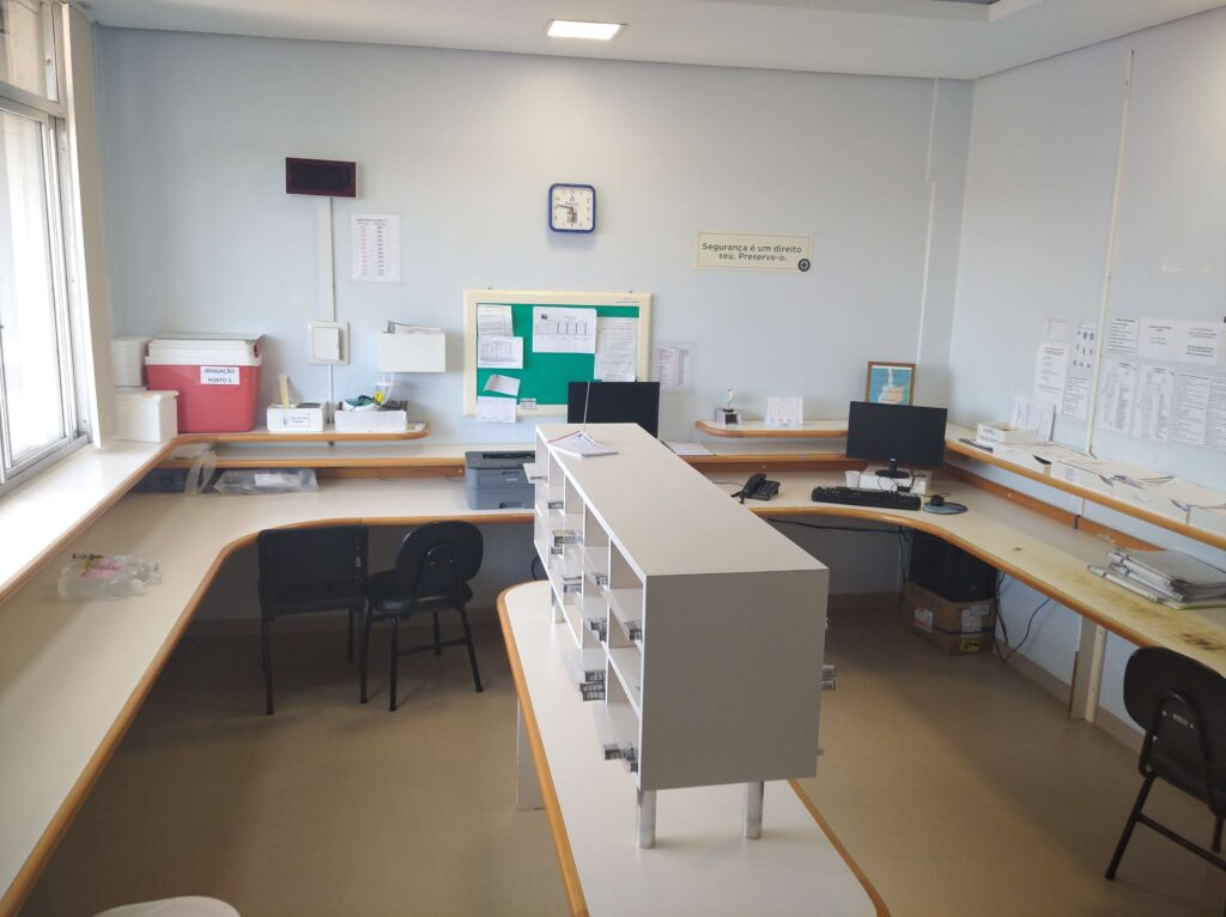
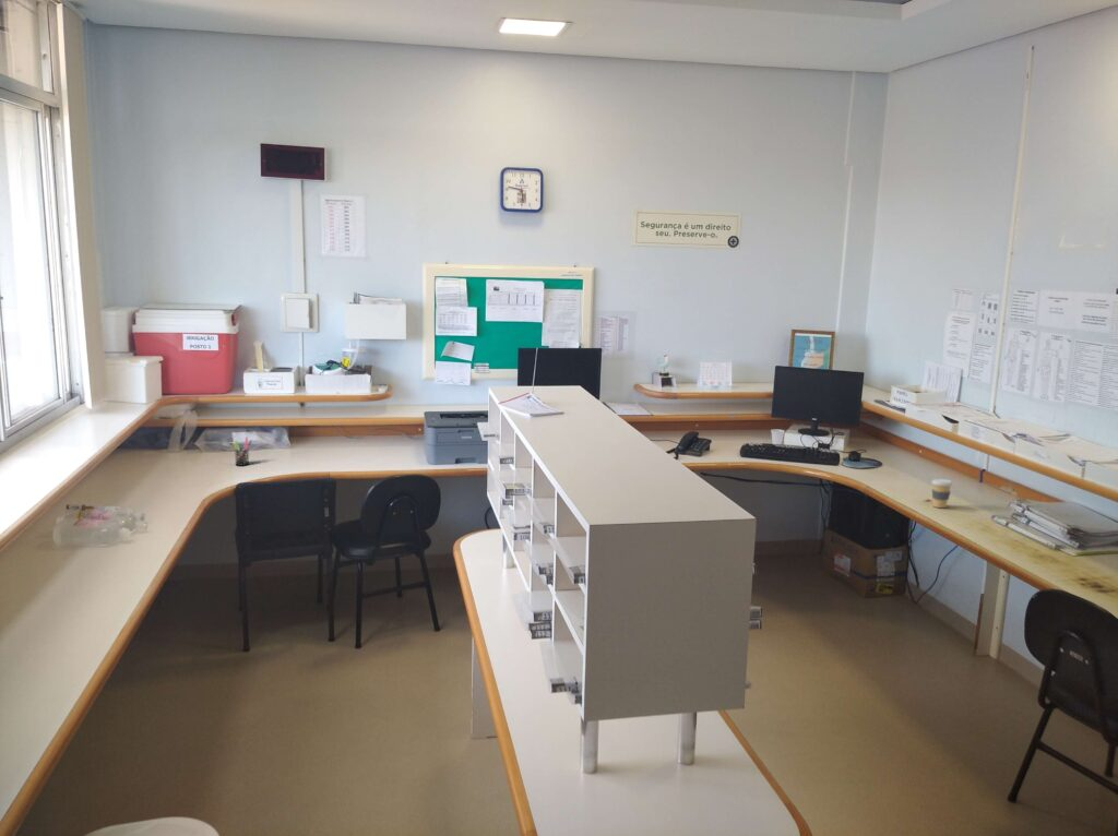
+ pen holder [231,435,253,467]
+ coffee cup [930,478,954,509]
